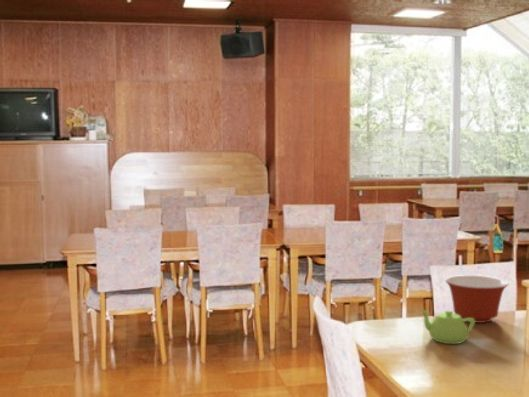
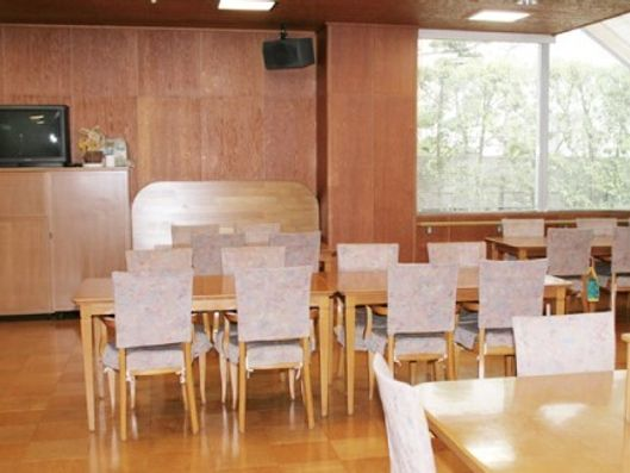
- teapot [419,308,476,345]
- mixing bowl [444,274,509,324]
